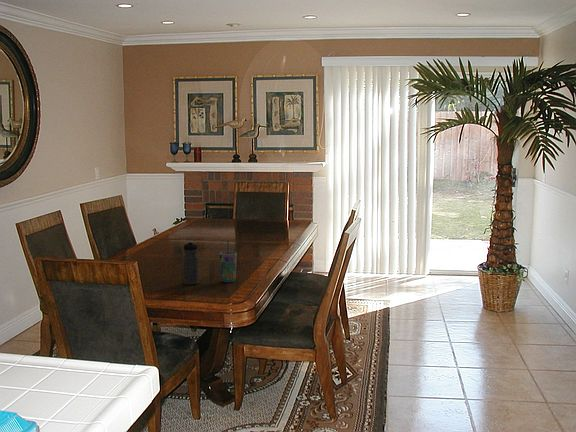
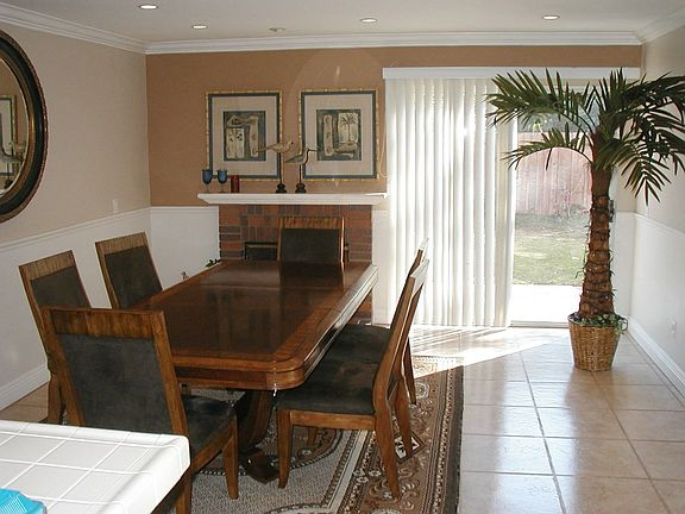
- cup [218,238,238,283]
- water bottle [182,240,200,286]
